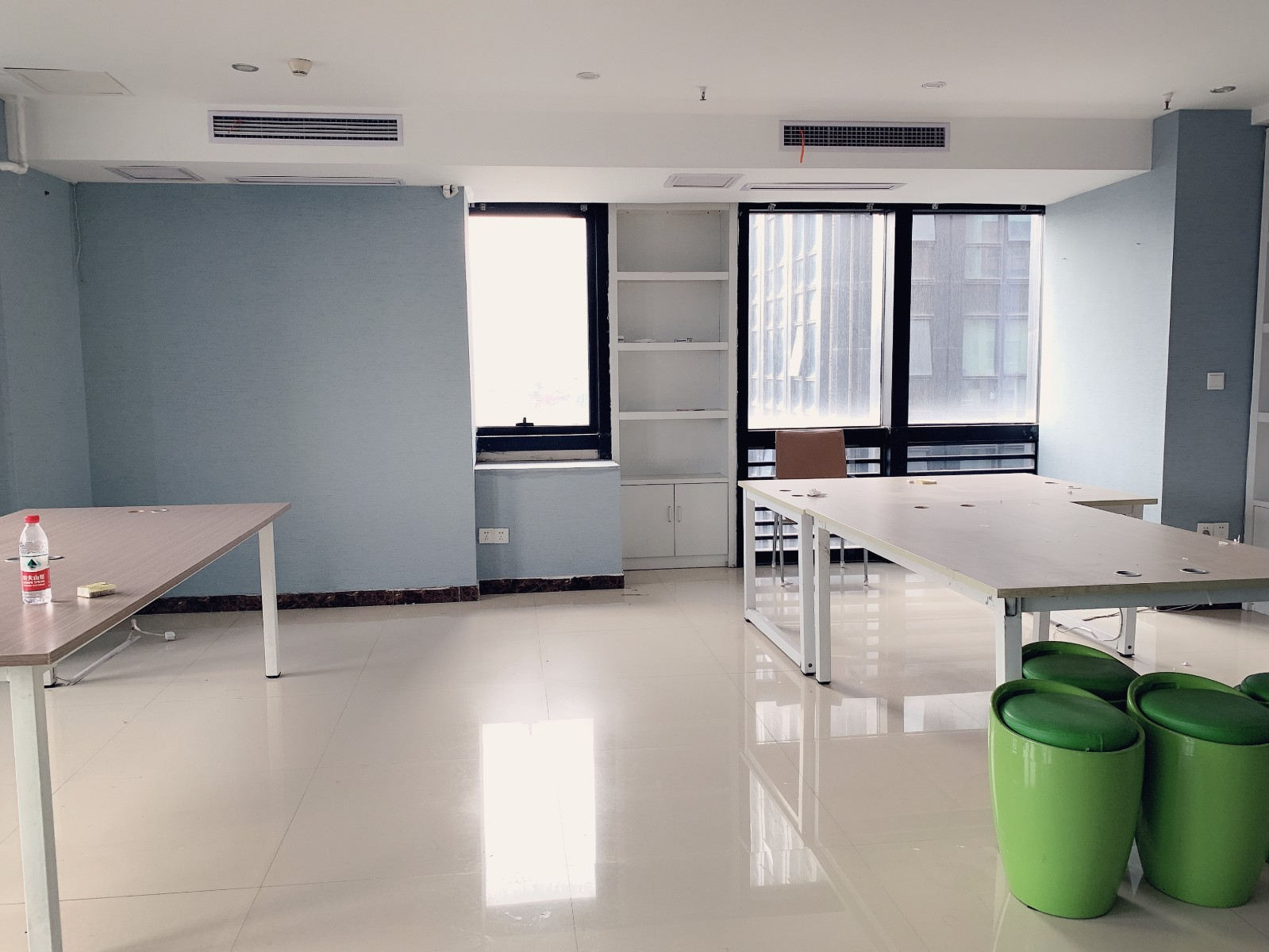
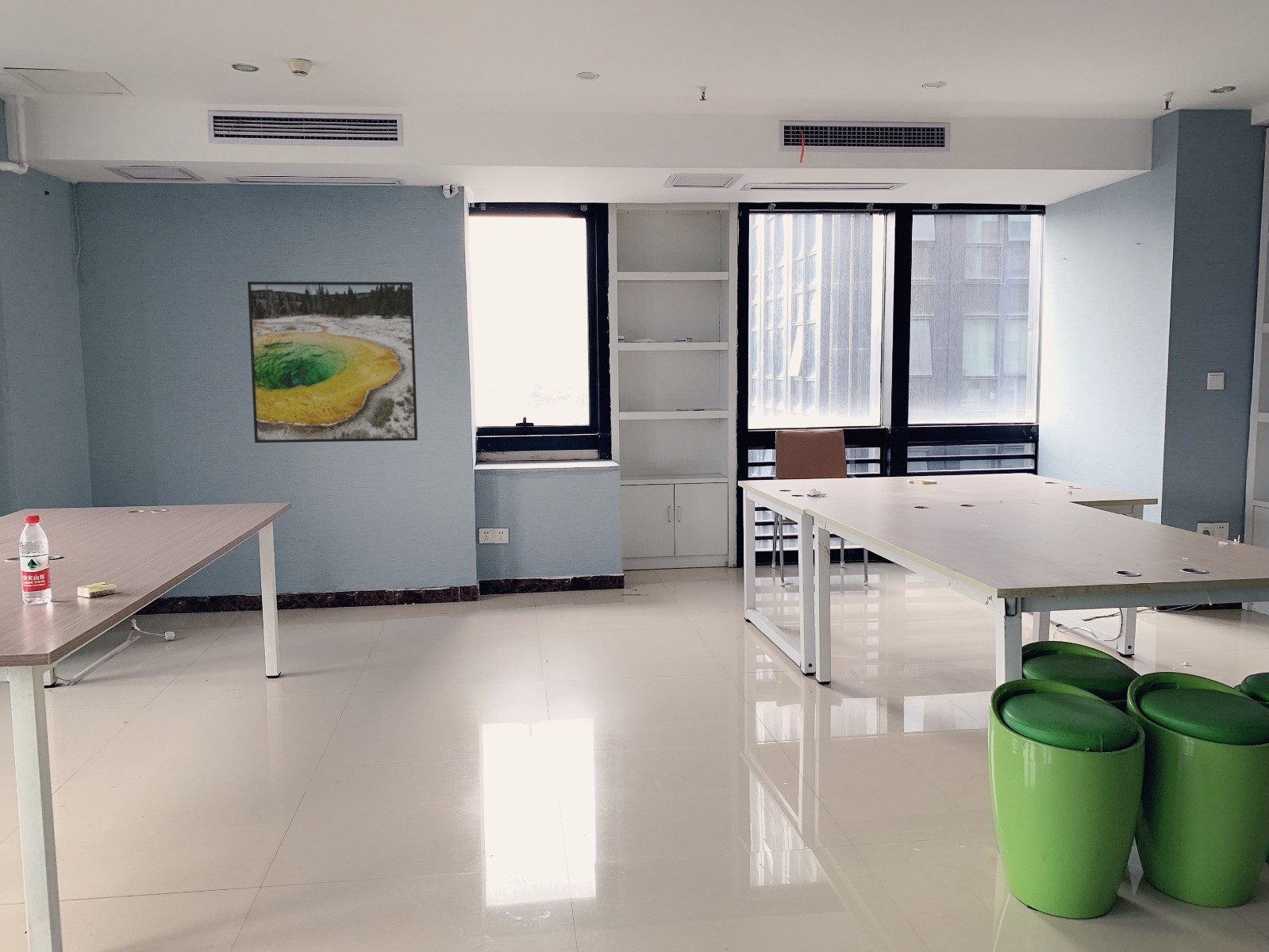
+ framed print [247,281,418,443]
